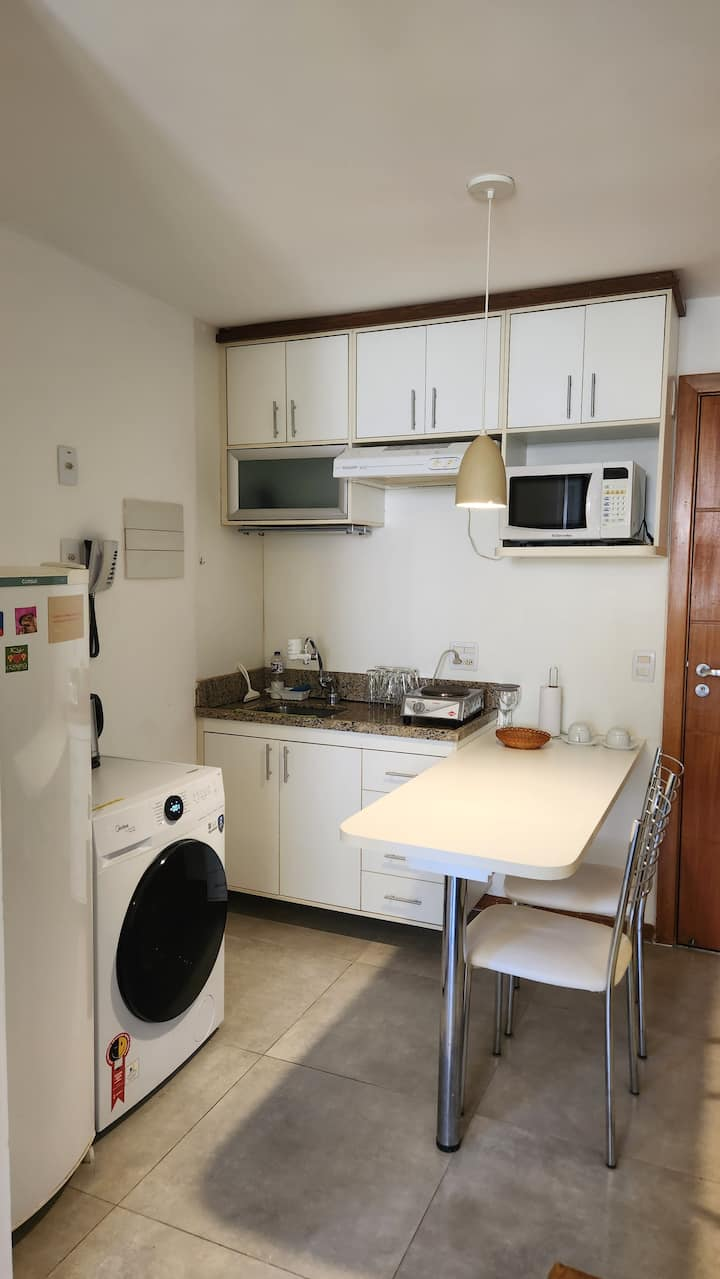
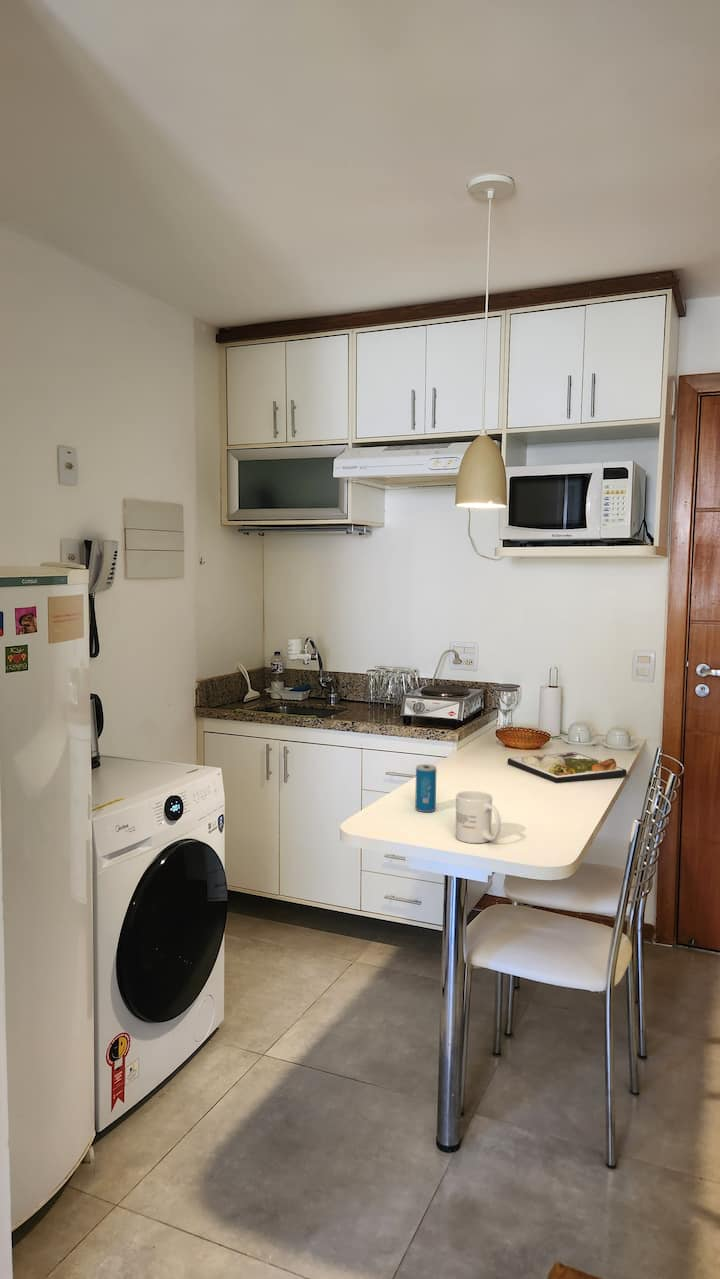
+ mug [455,790,502,844]
+ dinner plate [506,751,628,784]
+ beverage can [414,763,437,813]
